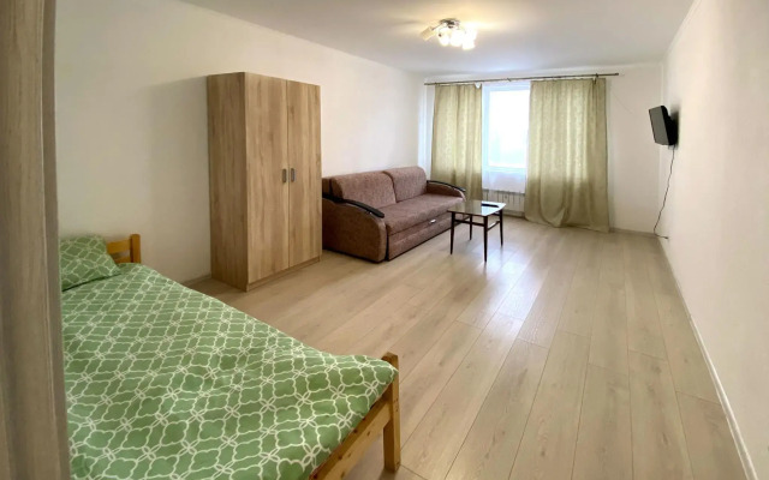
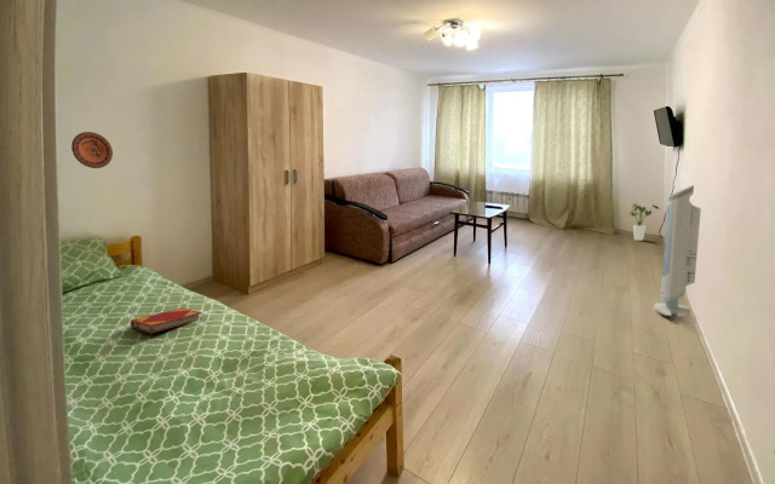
+ house plant [628,202,660,242]
+ decorative plate [70,131,114,169]
+ air purifier [653,184,702,319]
+ hardback book [130,307,203,335]
